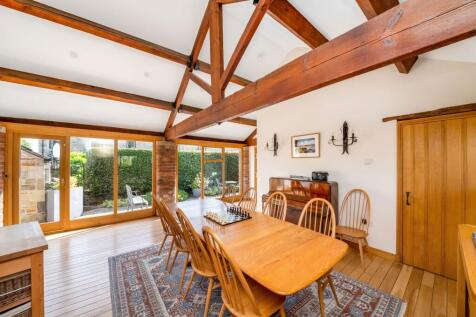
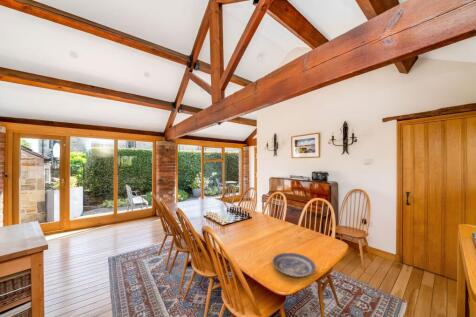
+ plate [272,252,317,278]
